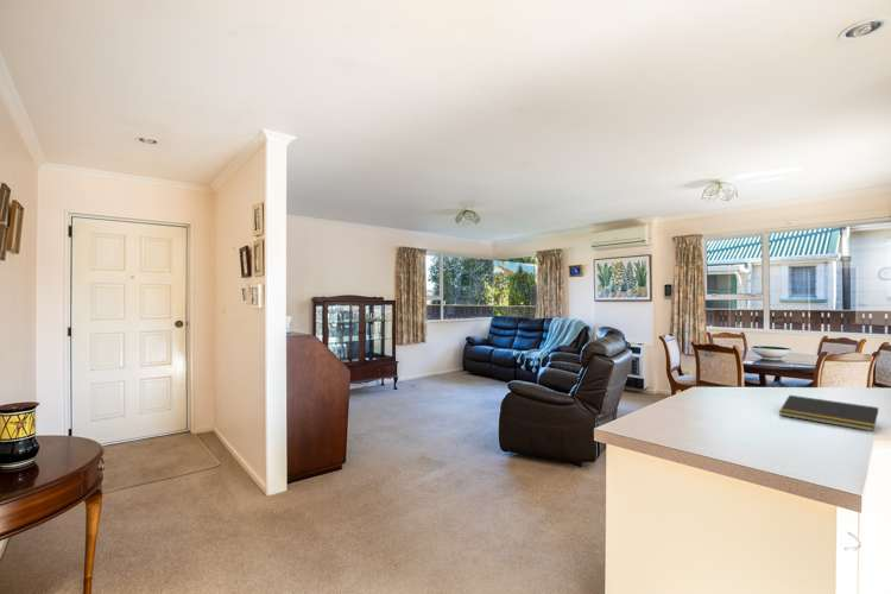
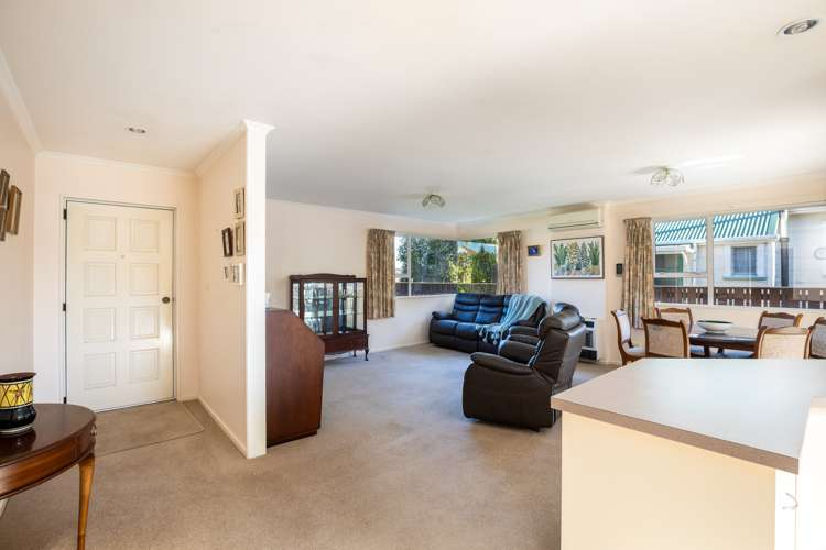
- notepad [778,394,879,432]
